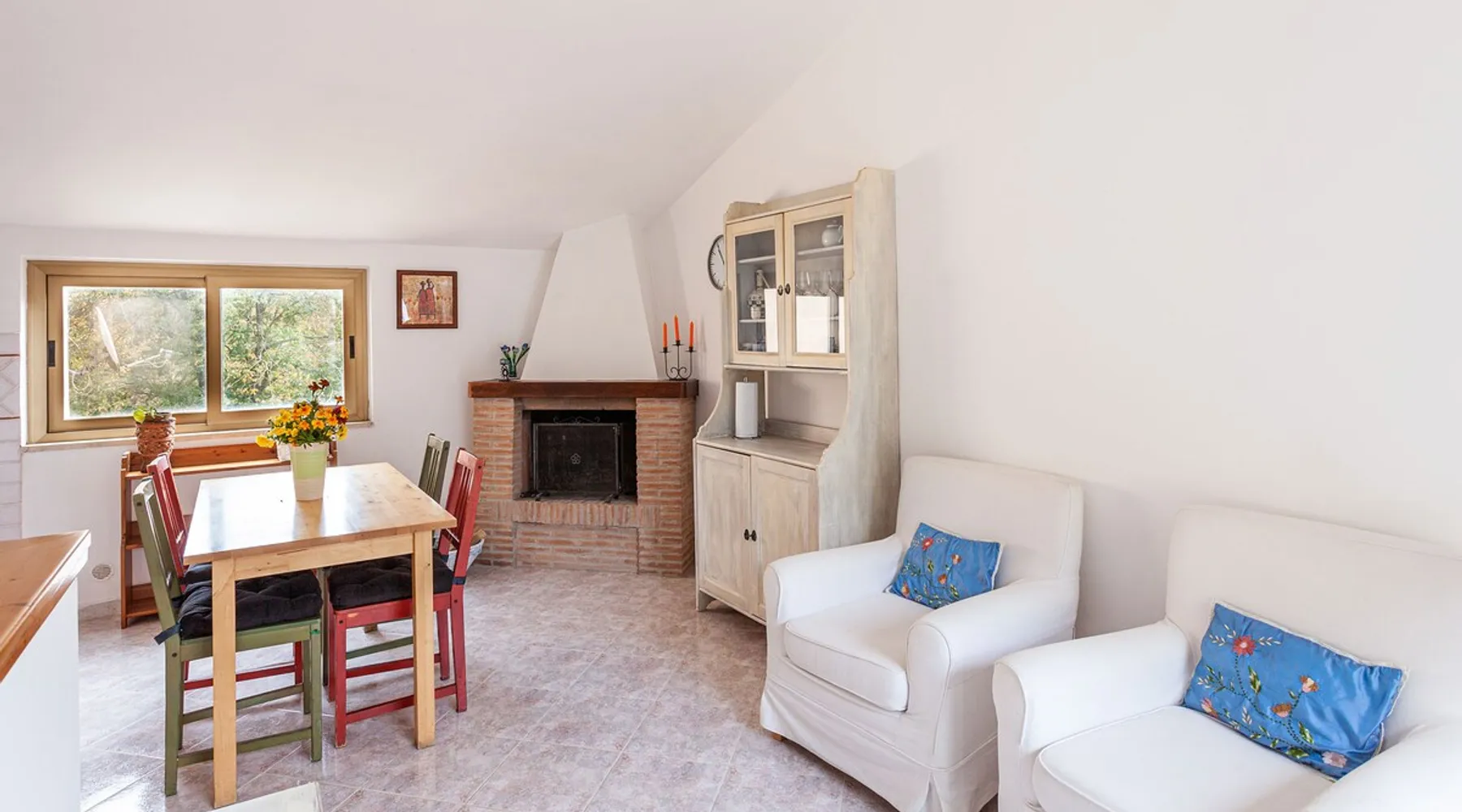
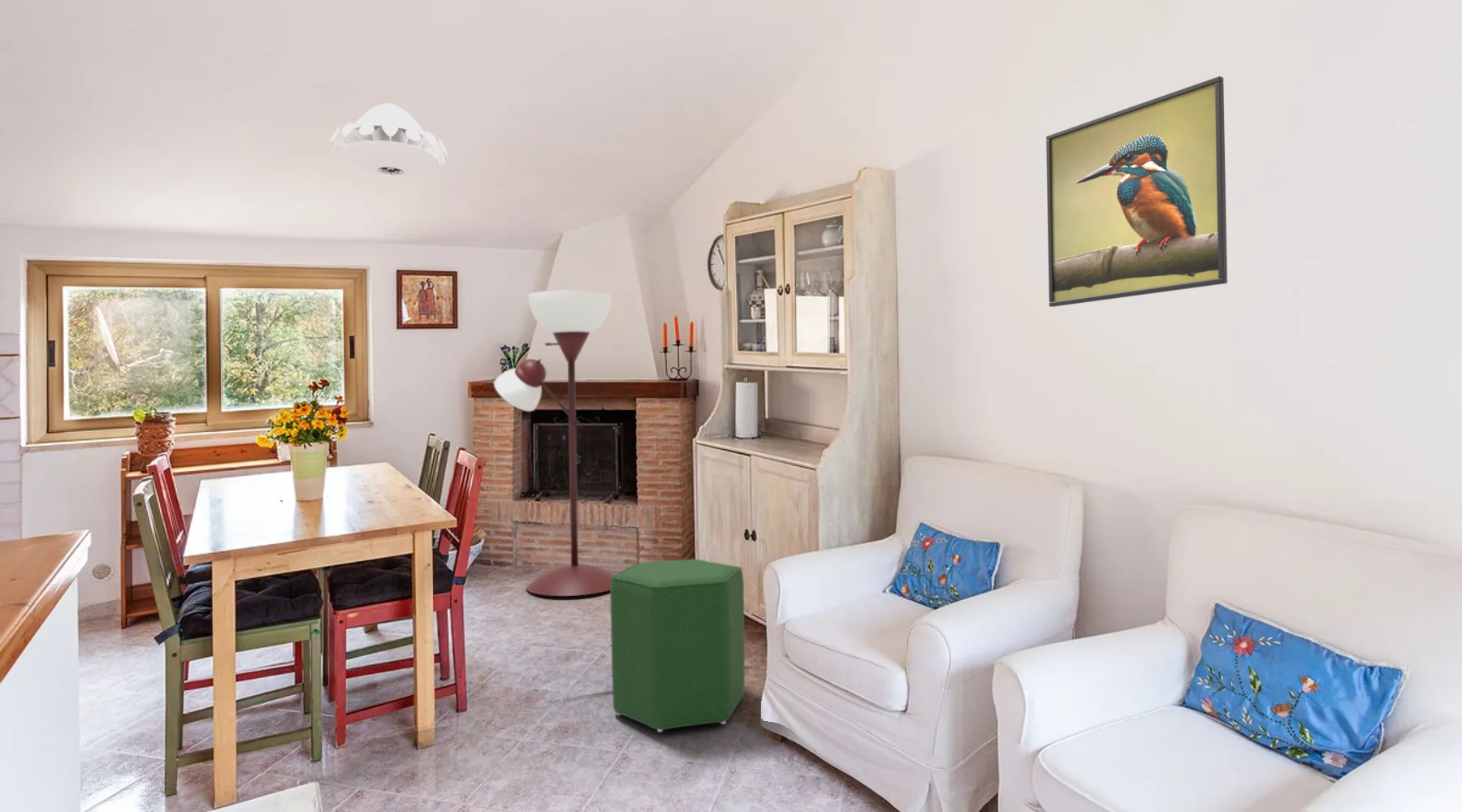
+ pendant lamp [327,102,450,176]
+ ottoman [609,559,746,732]
+ floor lamp [493,290,615,597]
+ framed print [1045,76,1228,308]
